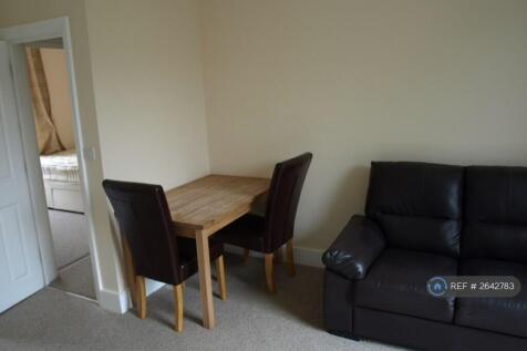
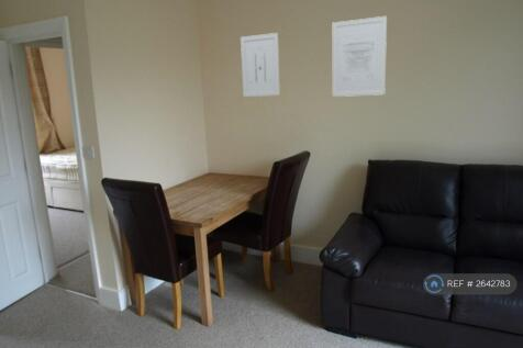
+ wall art [332,15,388,98]
+ wall art [240,32,281,98]
